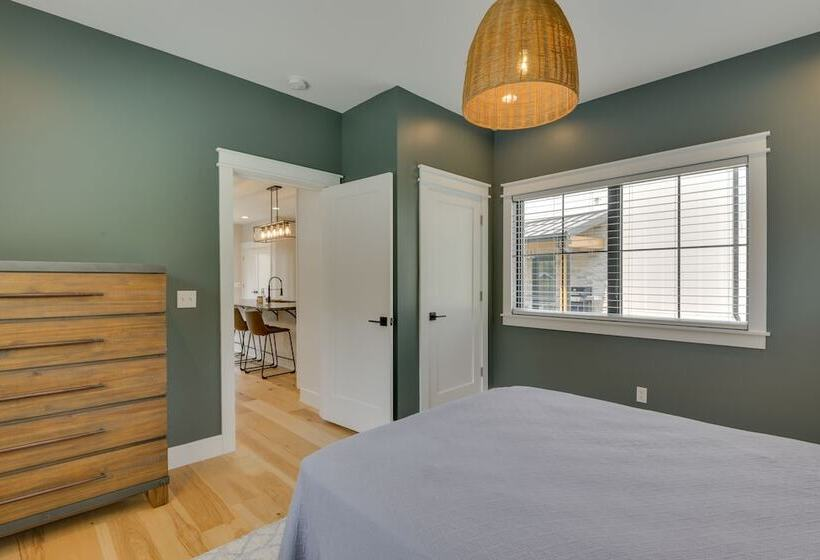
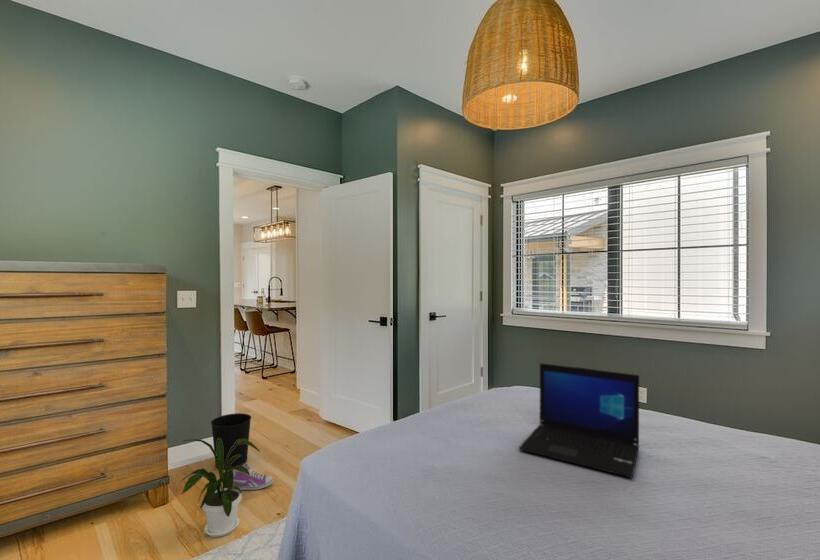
+ house plant [179,438,261,538]
+ wastebasket [210,412,253,470]
+ sneaker [233,463,275,491]
+ laptop [518,362,640,479]
